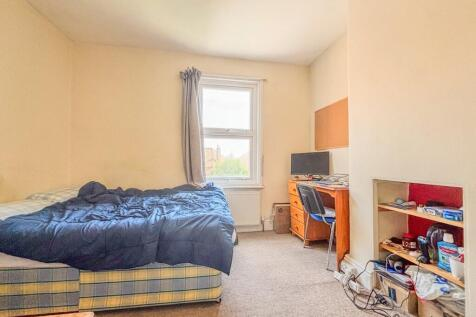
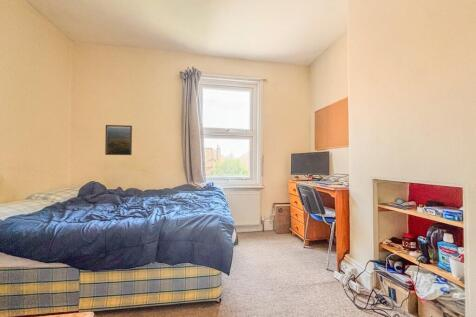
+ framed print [104,124,133,156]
